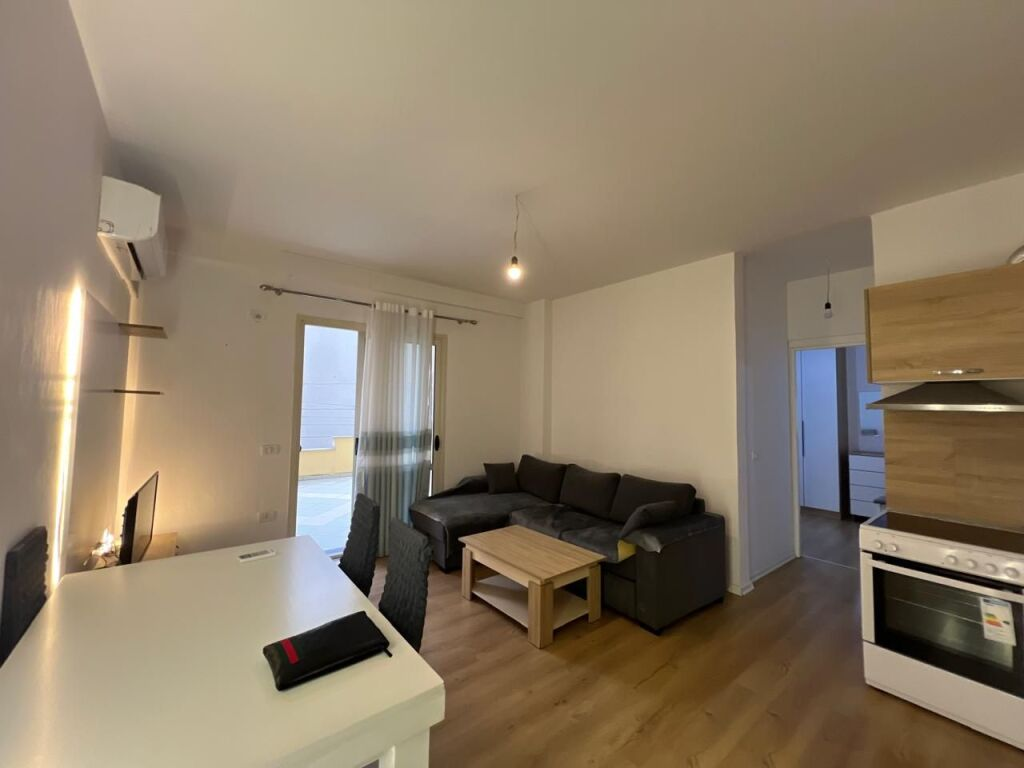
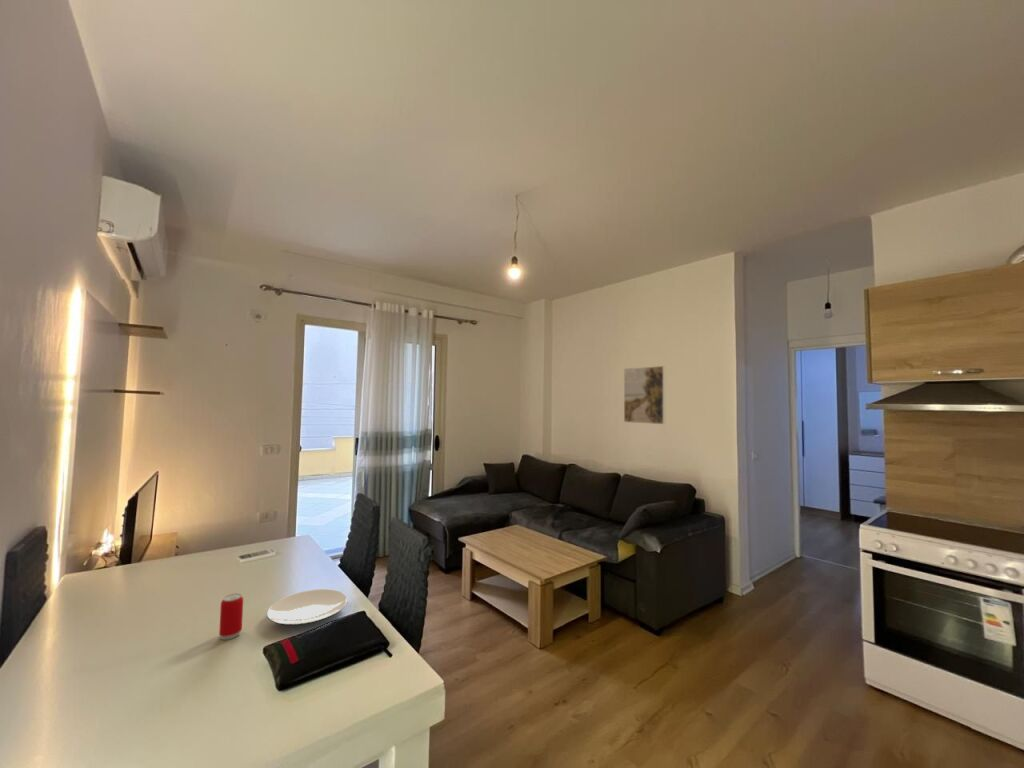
+ beverage can [218,592,244,640]
+ plate [266,588,349,626]
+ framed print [623,365,666,425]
